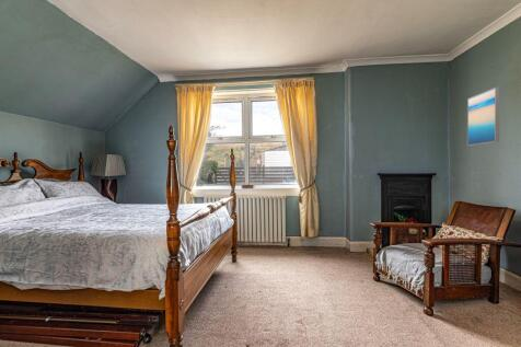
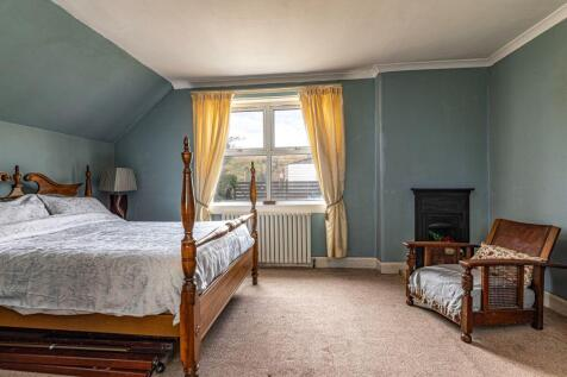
- wall art [466,86,500,147]
